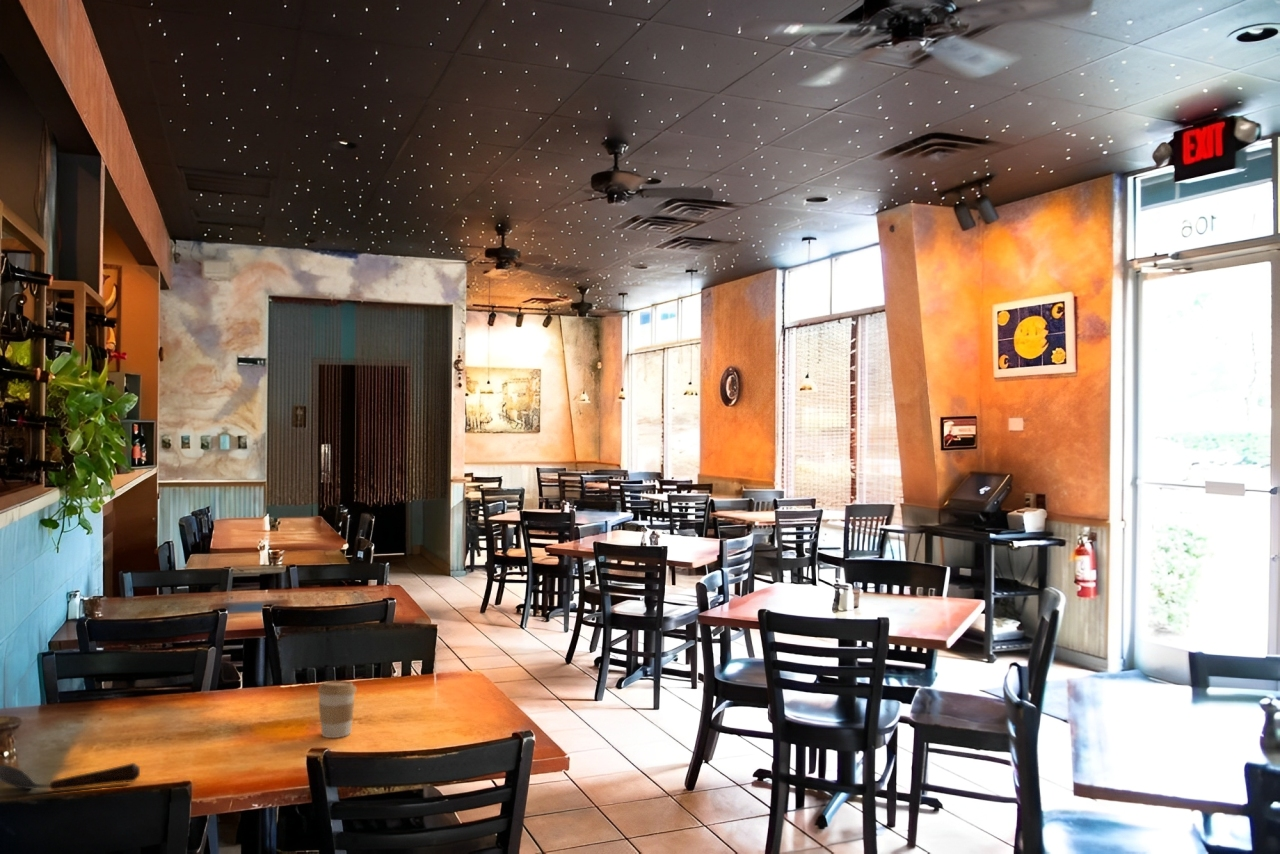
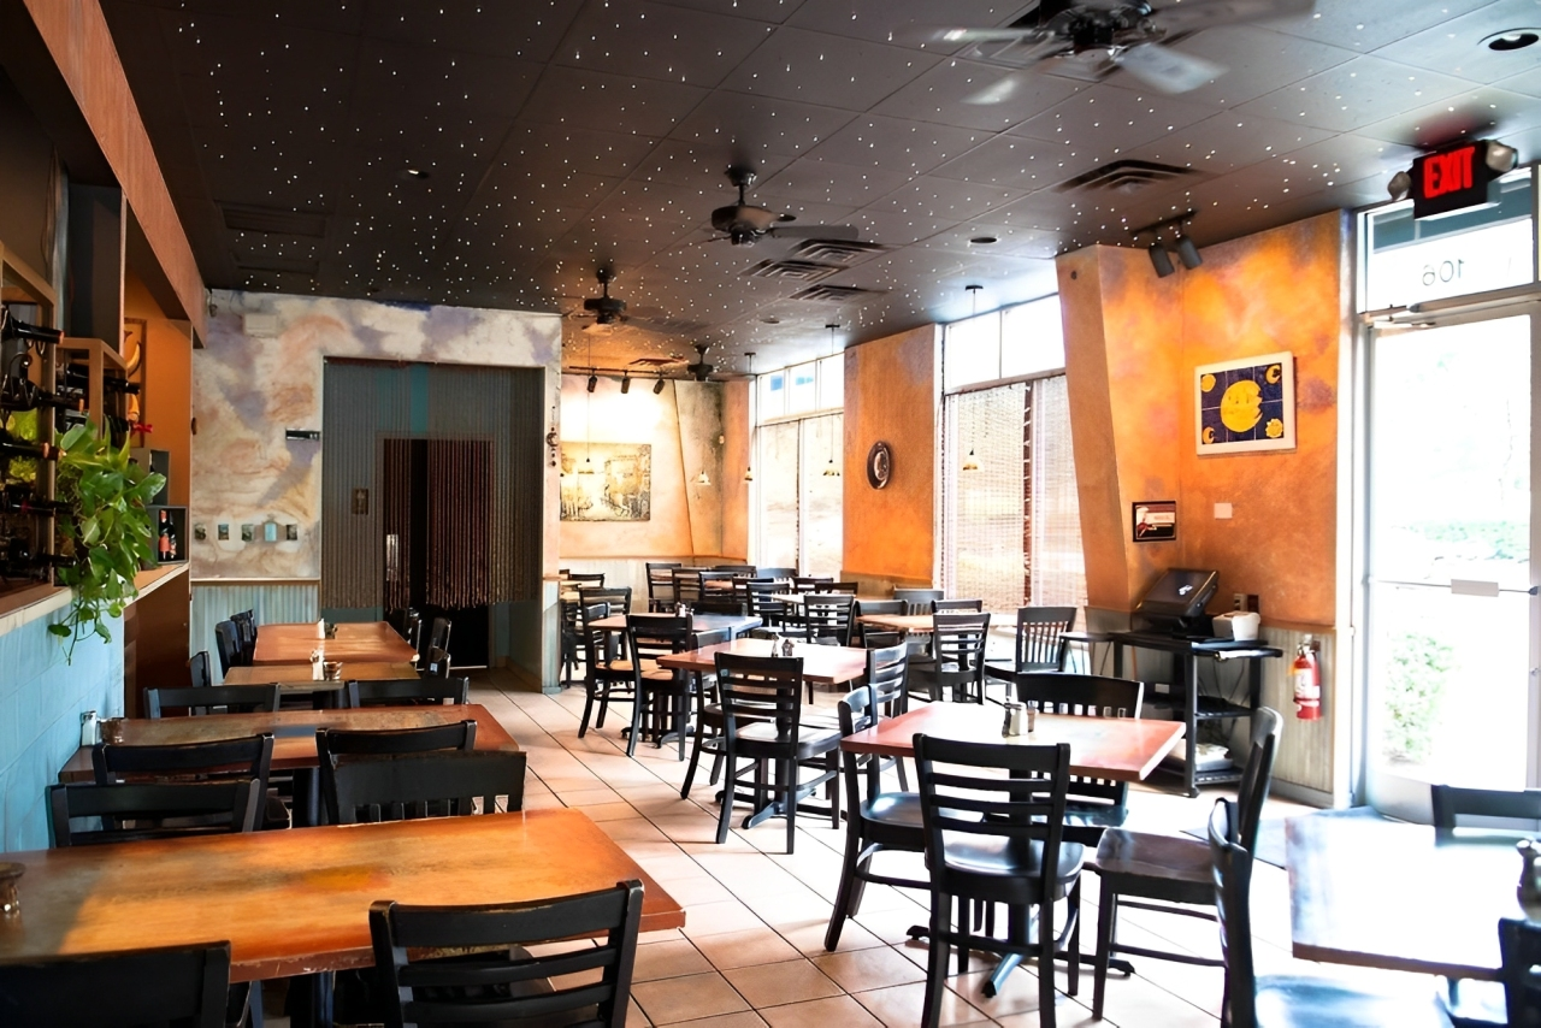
- spoon [0,762,141,791]
- coffee cup [316,680,357,739]
